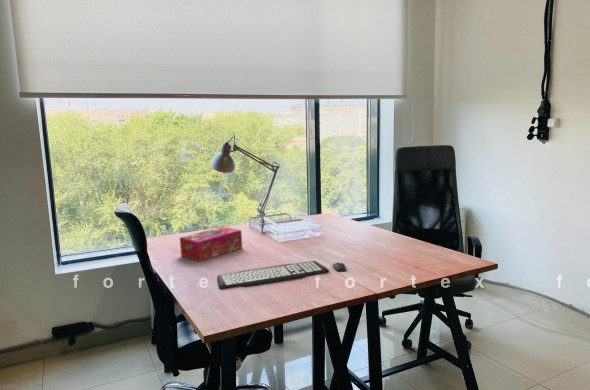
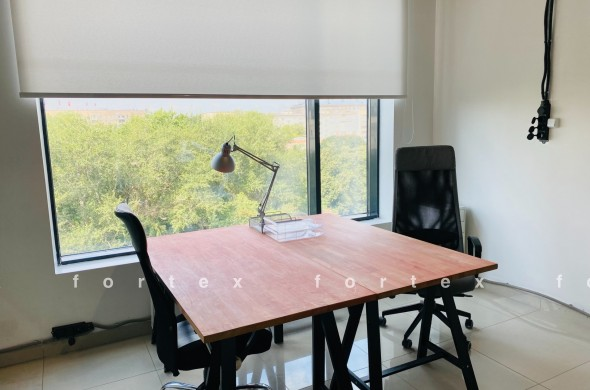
- tissue box [179,225,243,263]
- keyboard [216,260,347,290]
